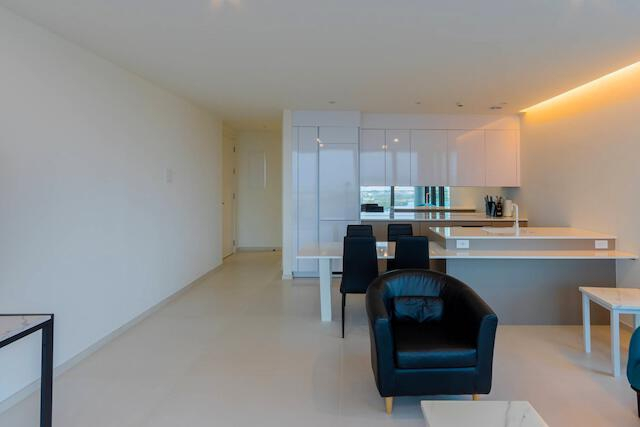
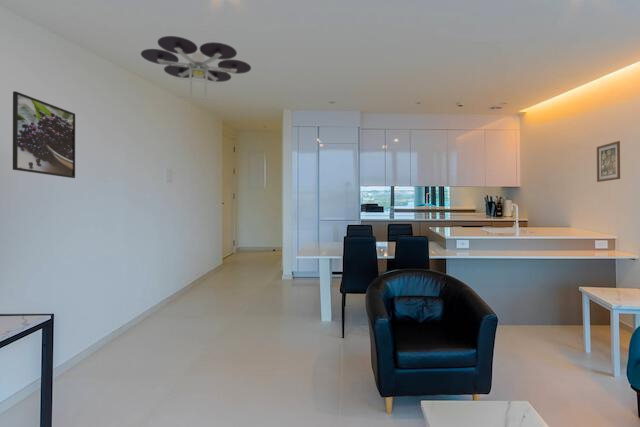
+ wall art [596,140,621,183]
+ ceiling light [140,35,252,103]
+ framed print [12,90,76,179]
